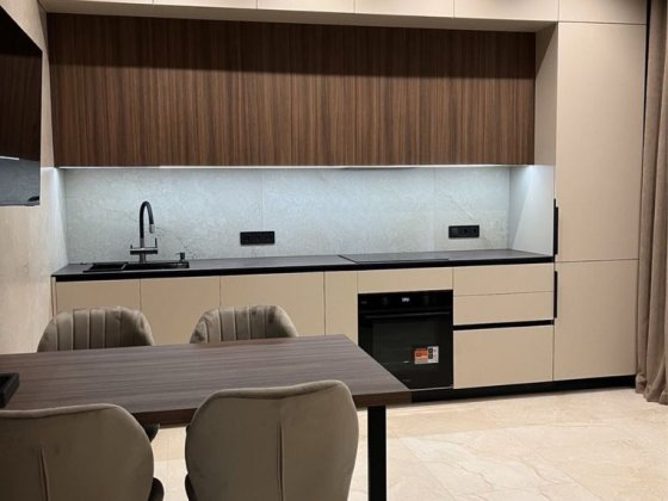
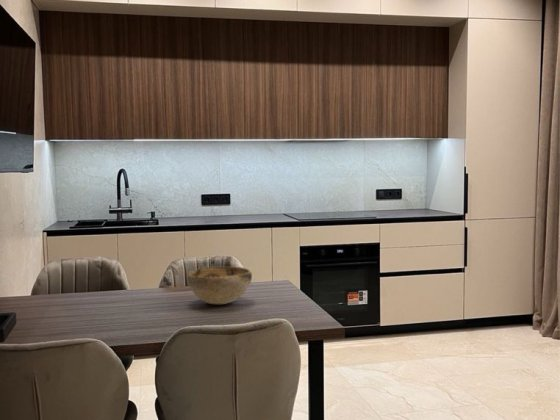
+ decorative bowl [187,266,253,305]
